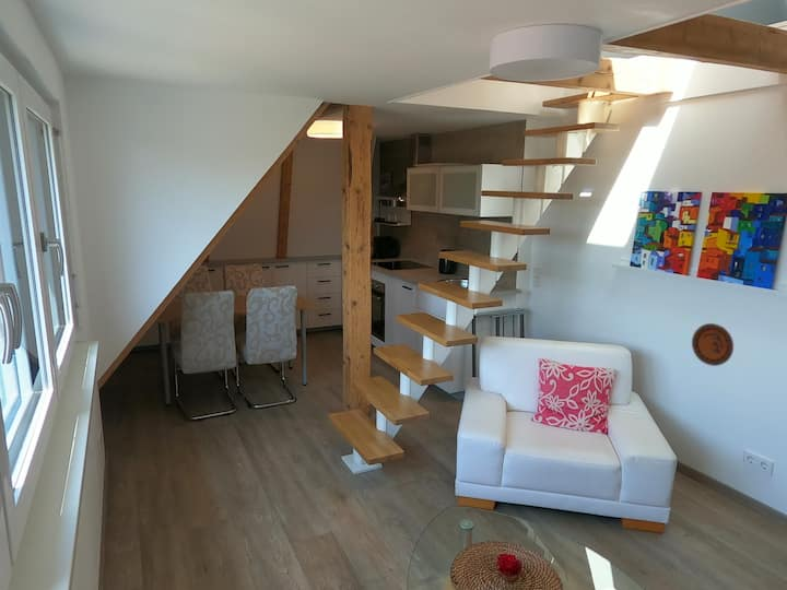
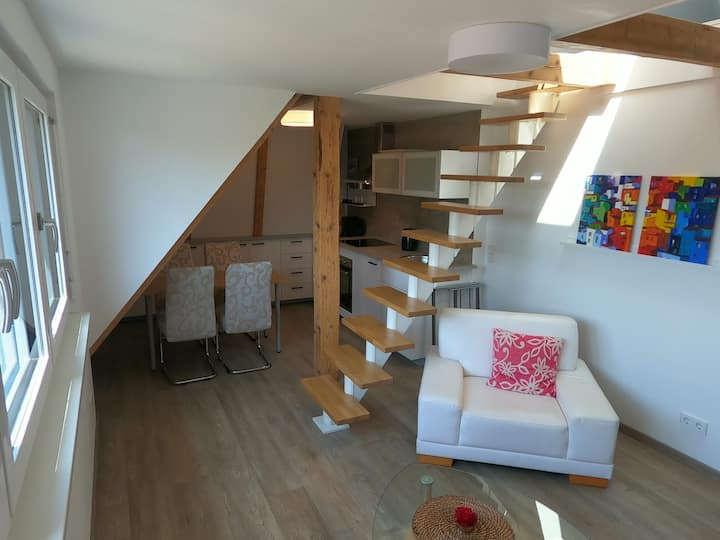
- decorative plate [691,322,735,367]
